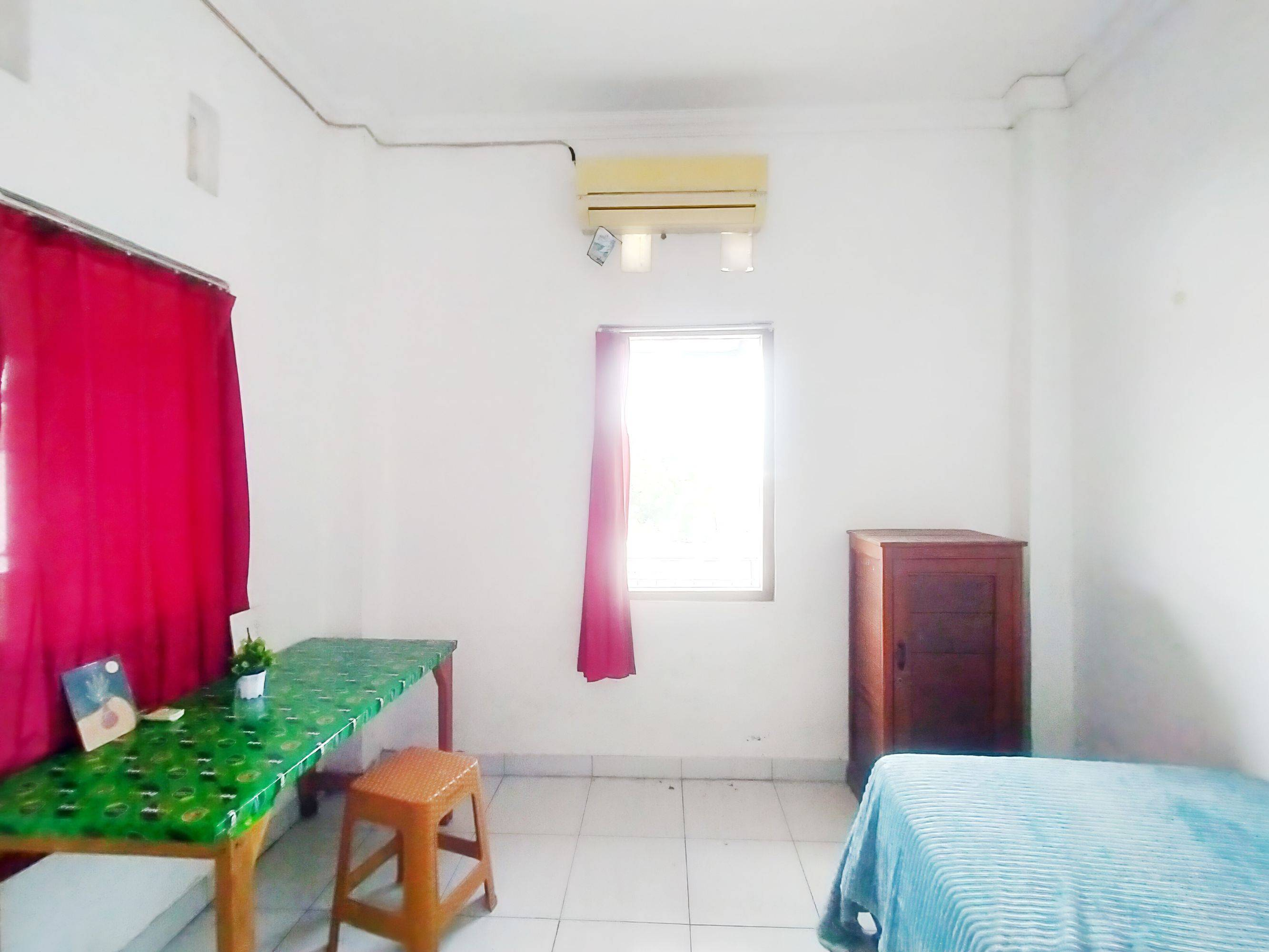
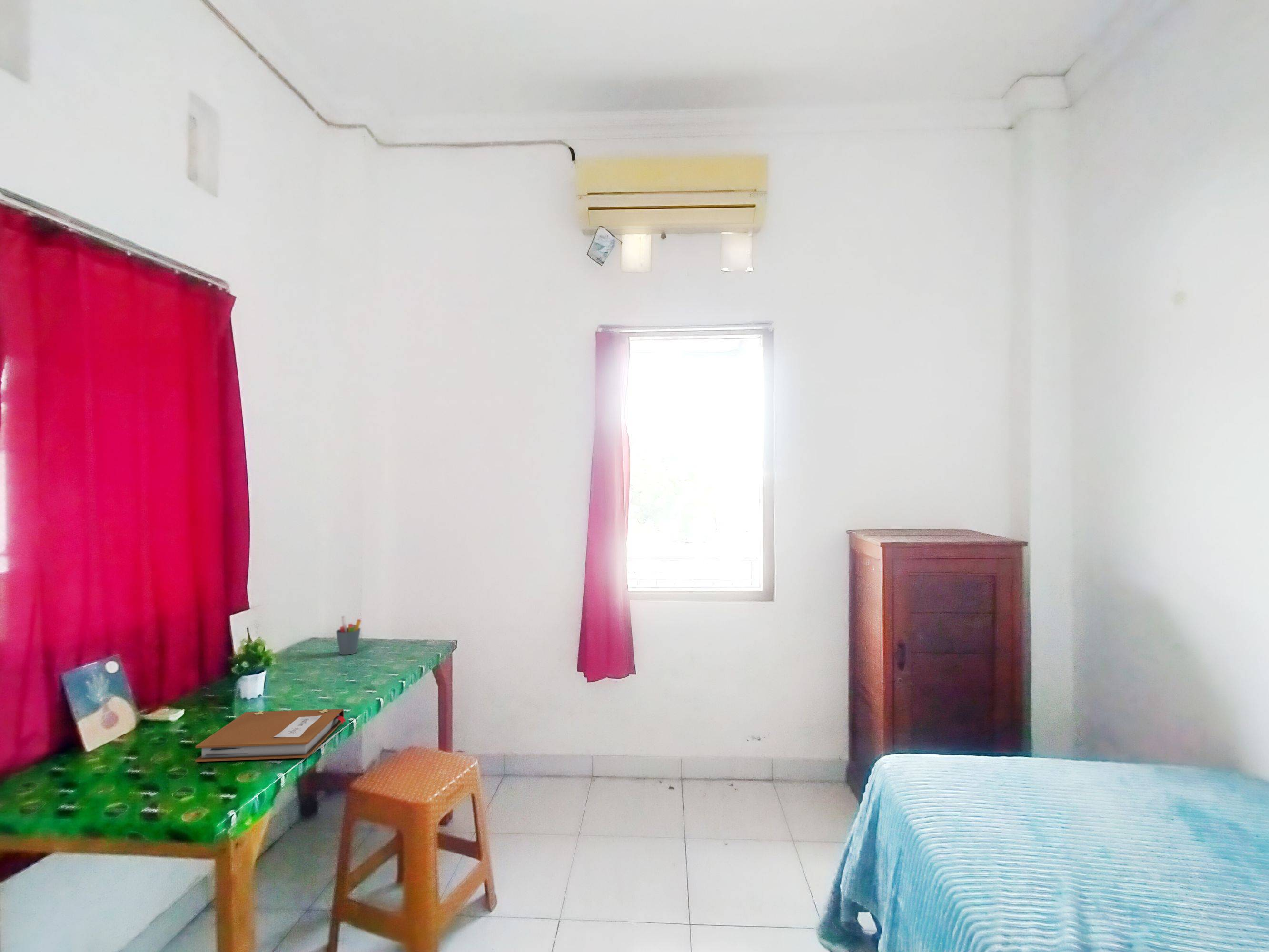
+ notebook [195,709,346,762]
+ pen holder [336,615,362,655]
